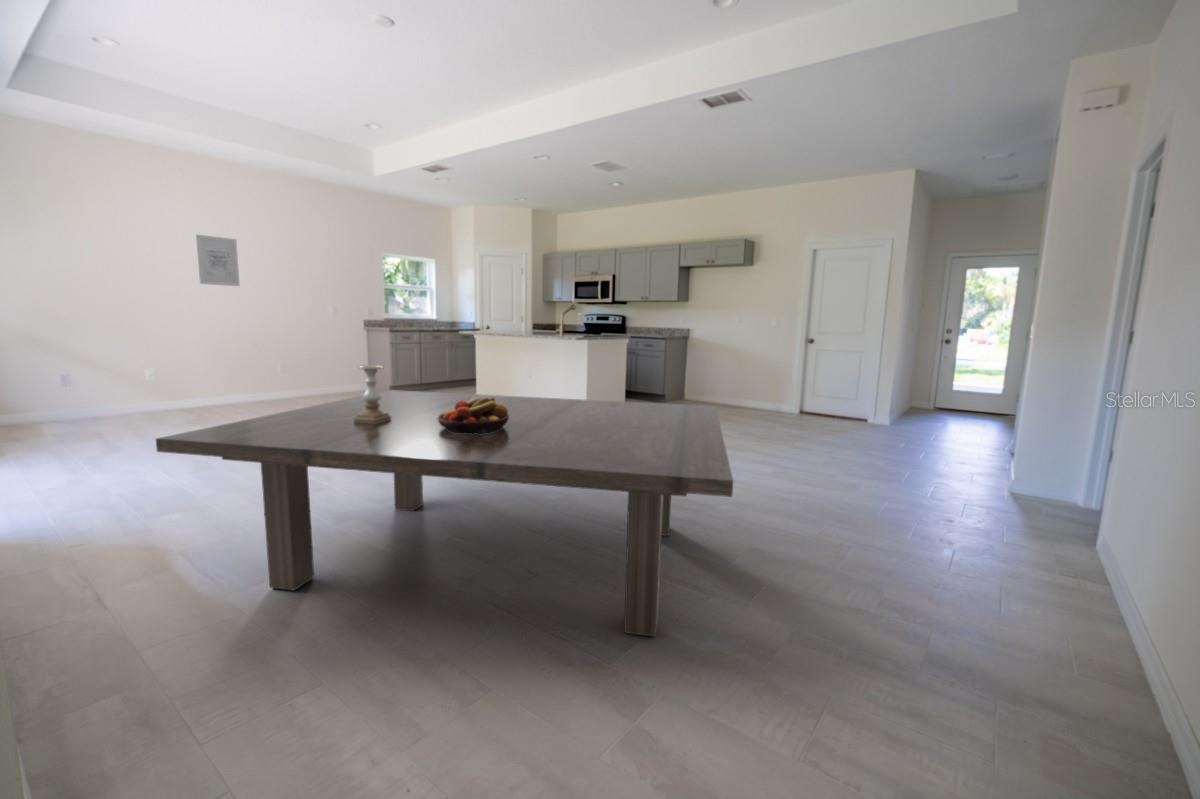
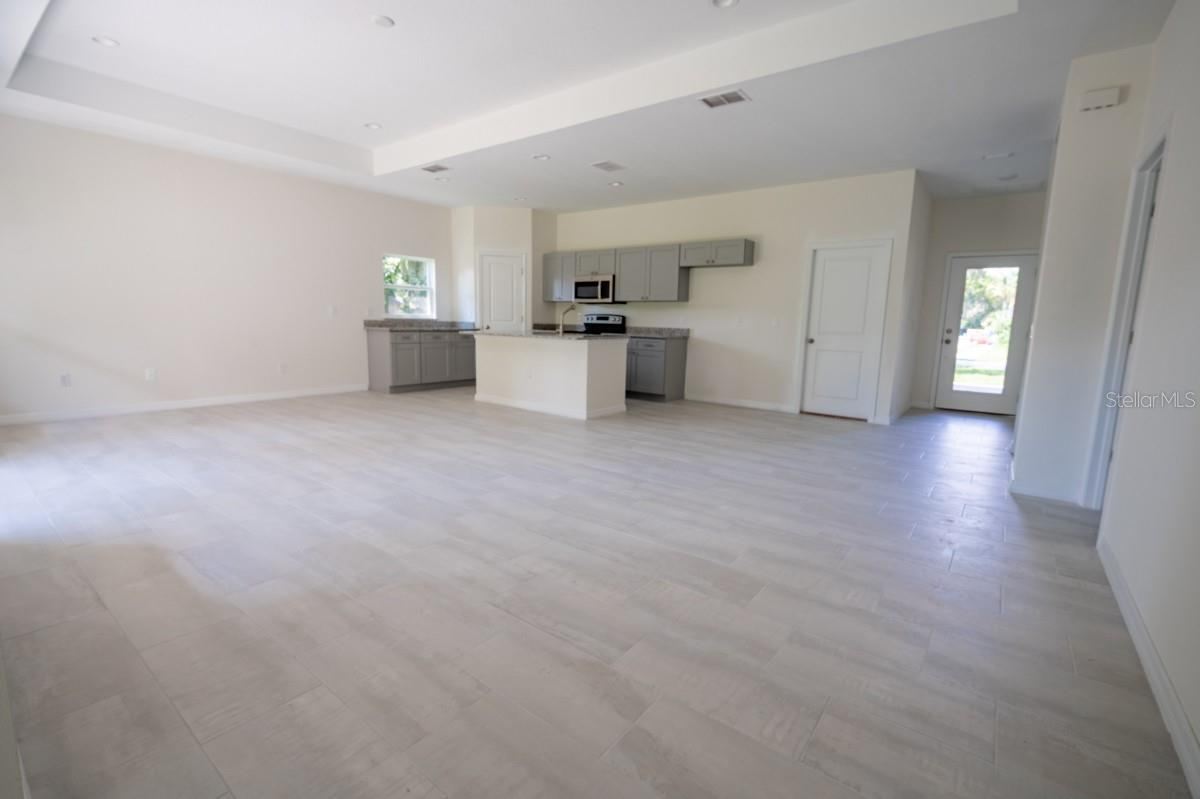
- candle holder [354,364,391,424]
- wall art [195,233,241,287]
- dining table [155,389,734,638]
- fruit bowl [438,396,509,434]
